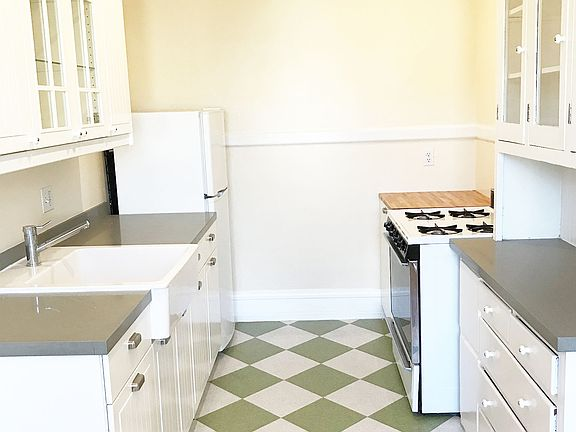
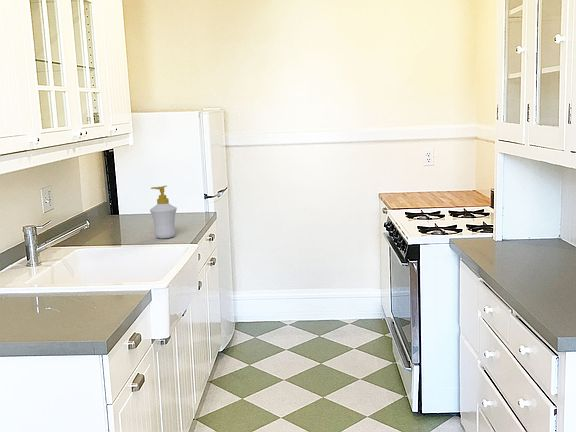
+ soap bottle [149,185,178,239]
